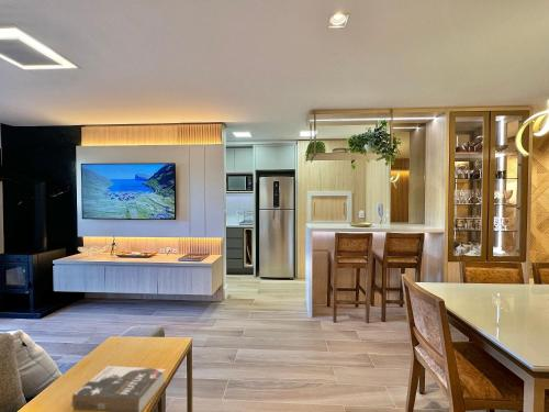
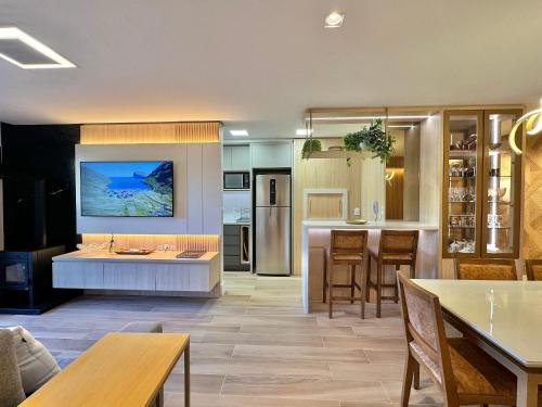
- book [71,364,167,412]
